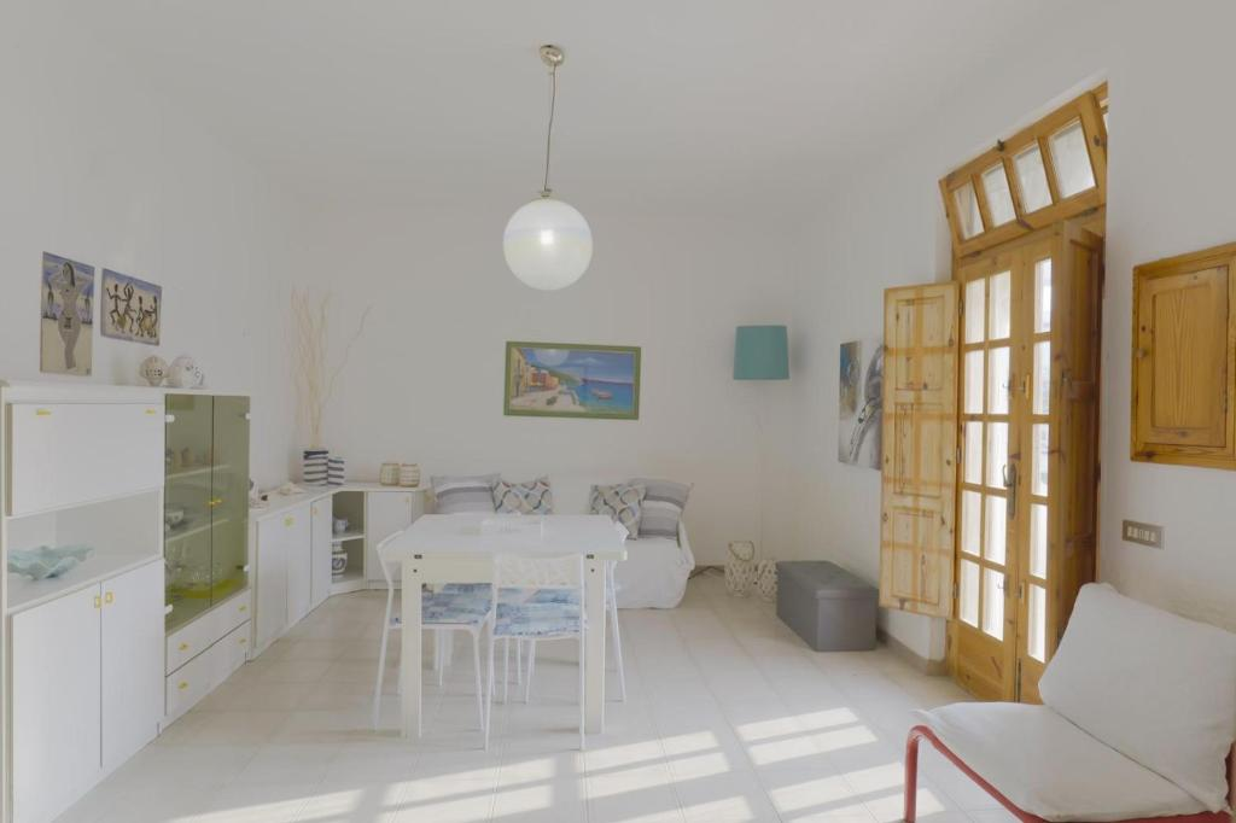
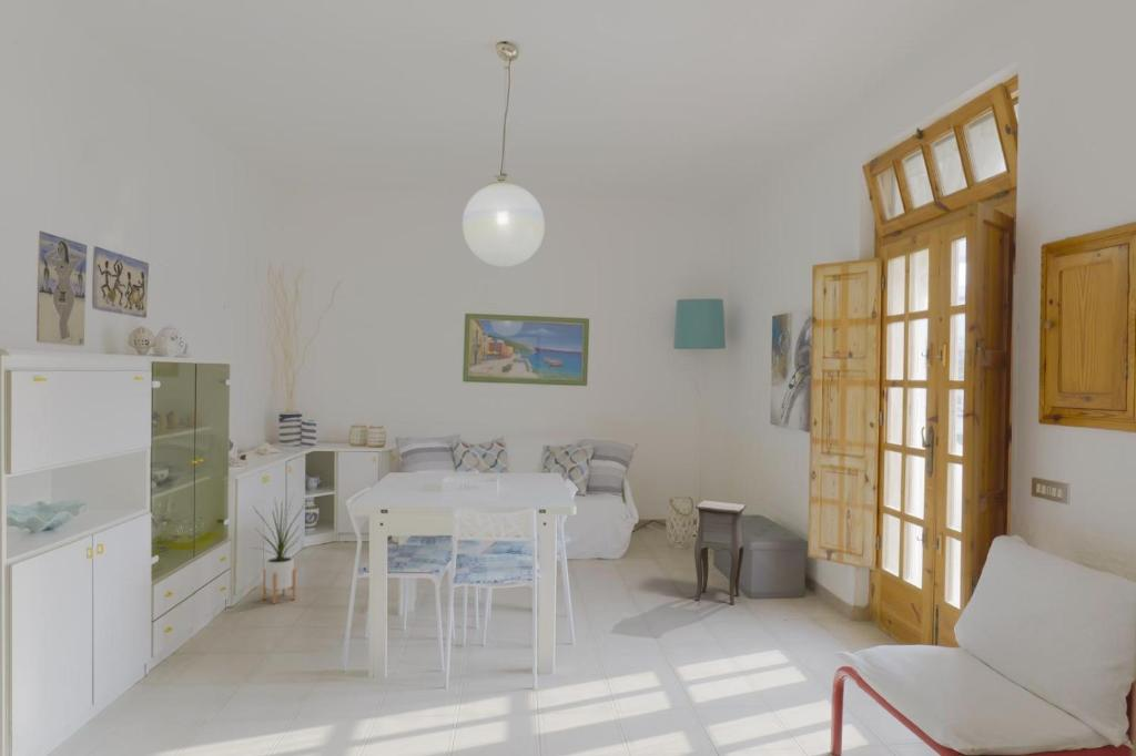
+ house plant [250,492,311,605]
+ side table [693,499,748,606]
